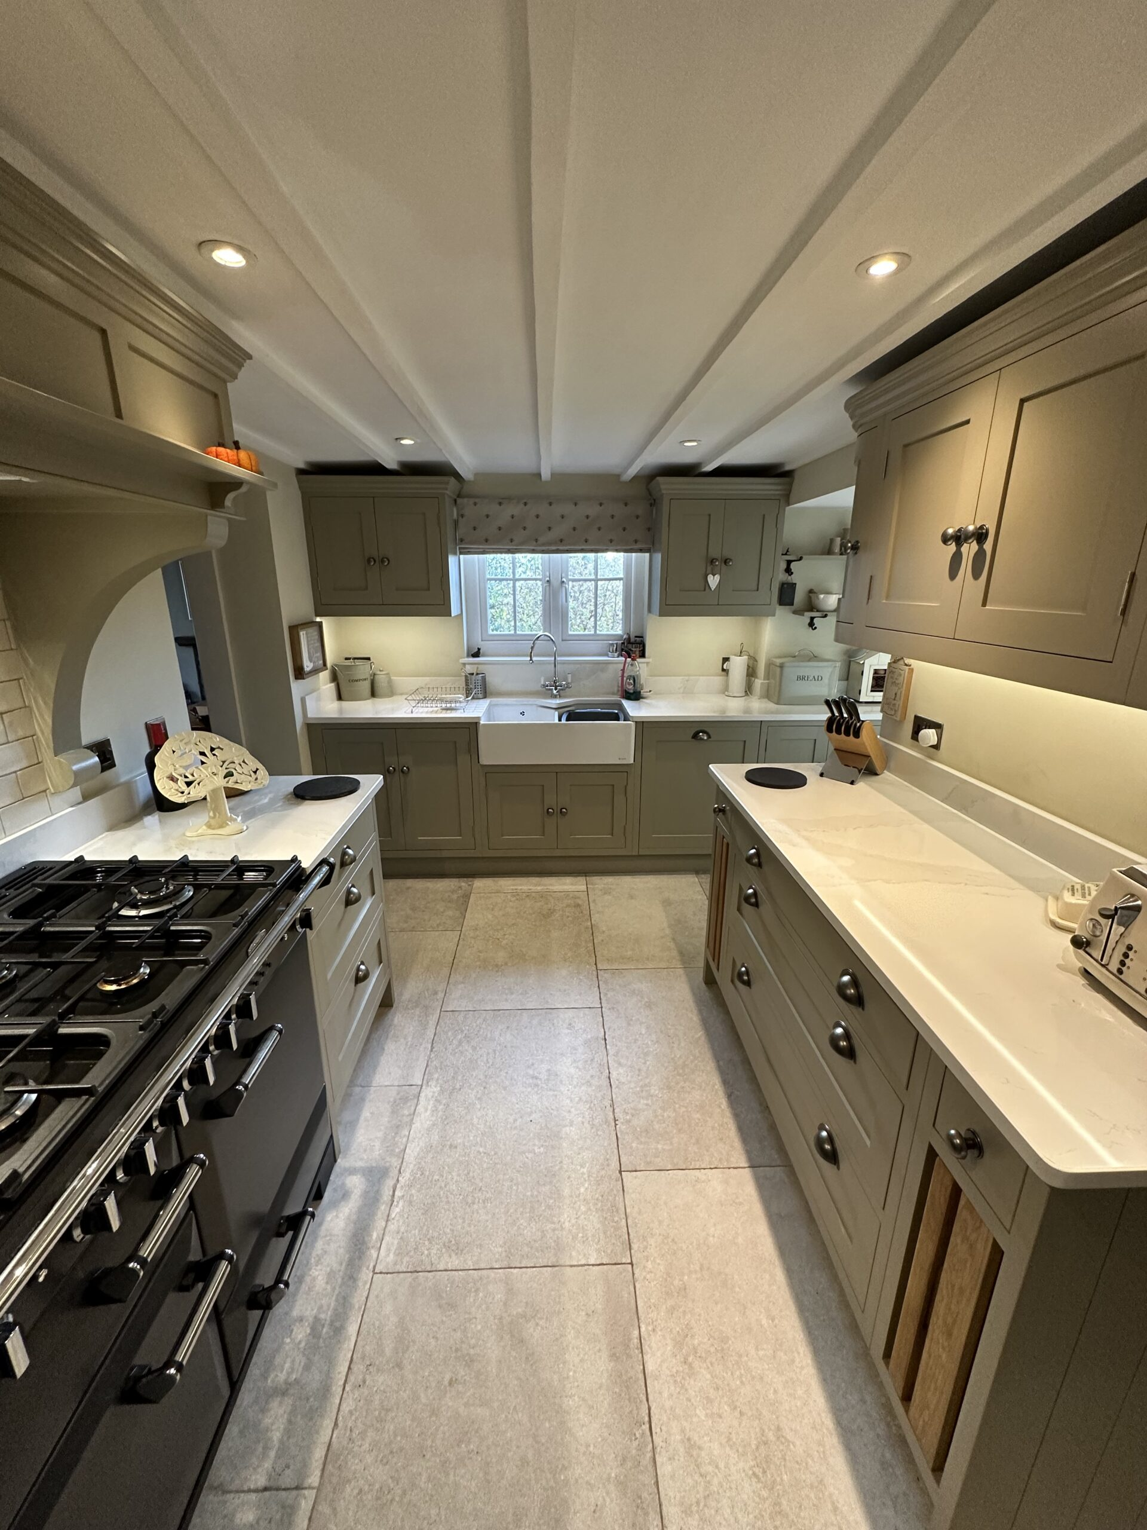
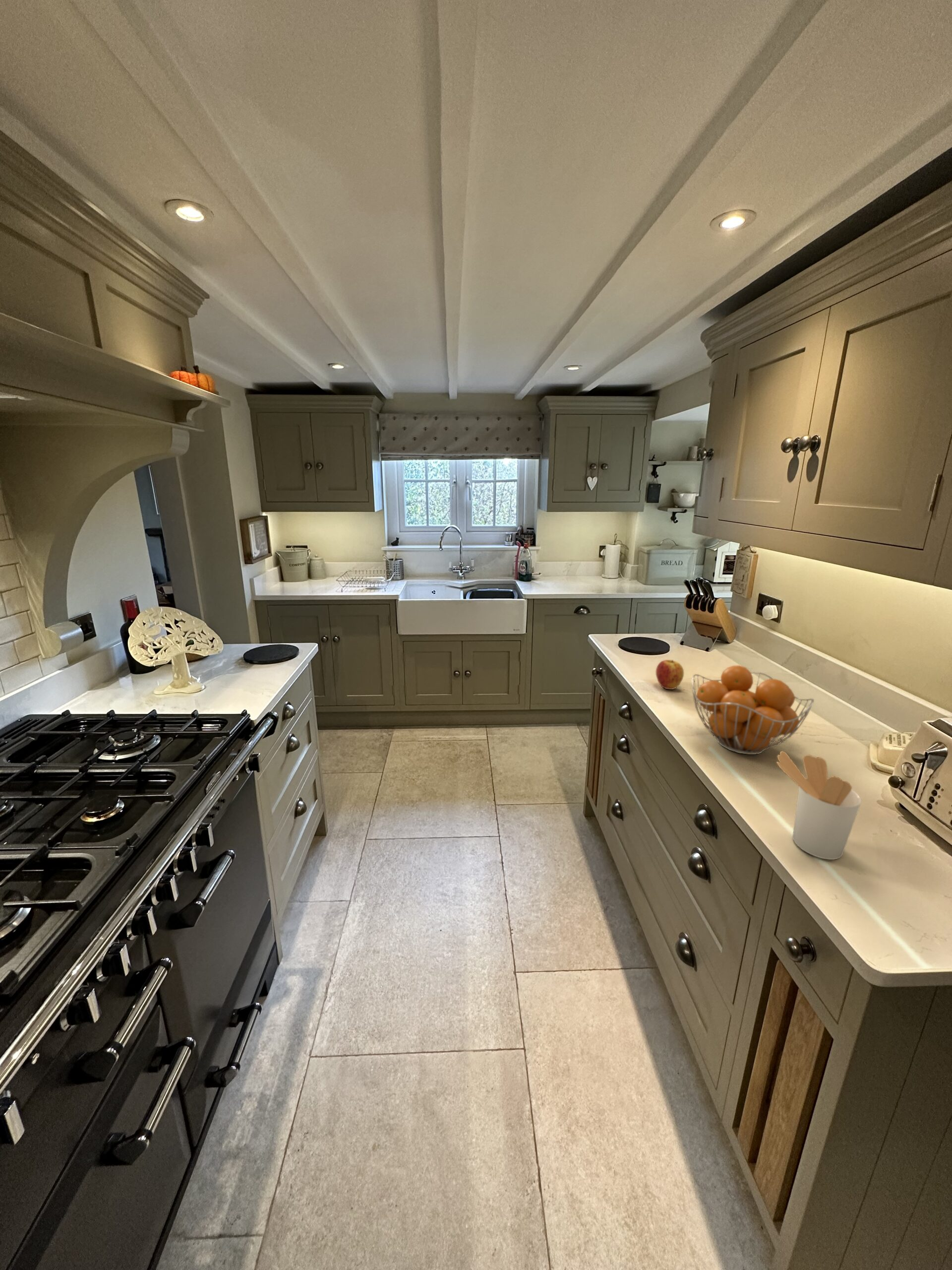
+ fruit basket [691,665,815,755]
+ utensil holder [776,751,862,860]
+ apple [655,659,684,690]
